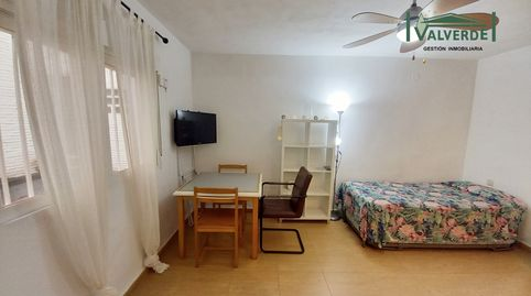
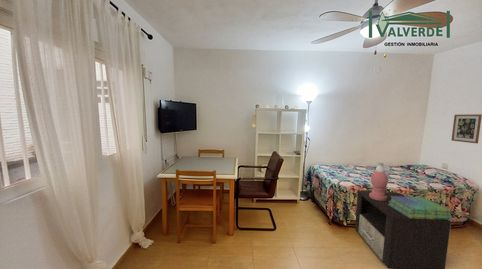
+ wall art [450,113,482,144]
+ table lamp [369,161,389,201]
+ nightstand [354,189,452,269]
+ stack of books [388,196,453,221]
